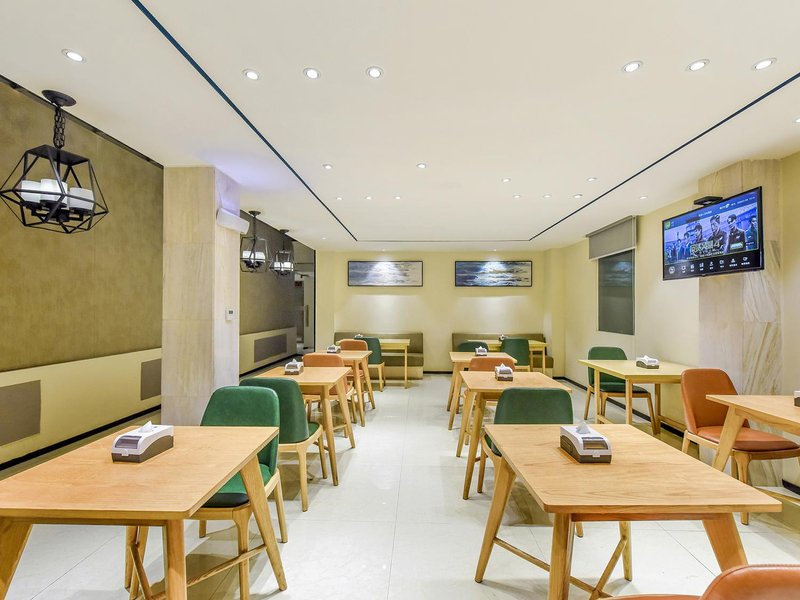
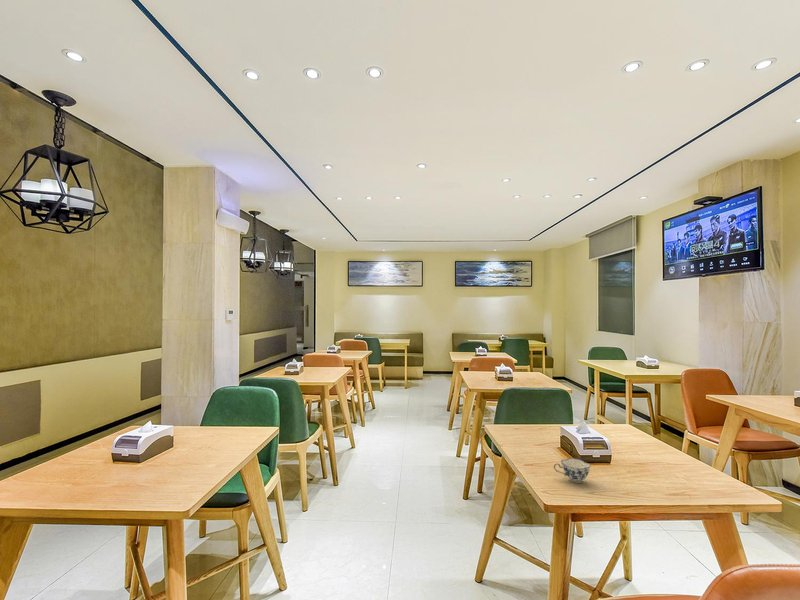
+ chinaware [553,457,592,484]
